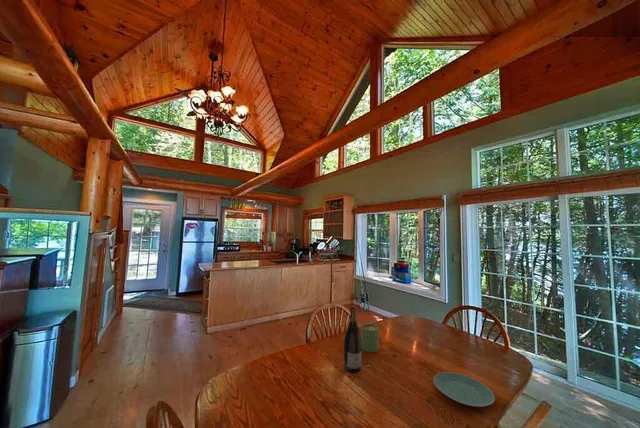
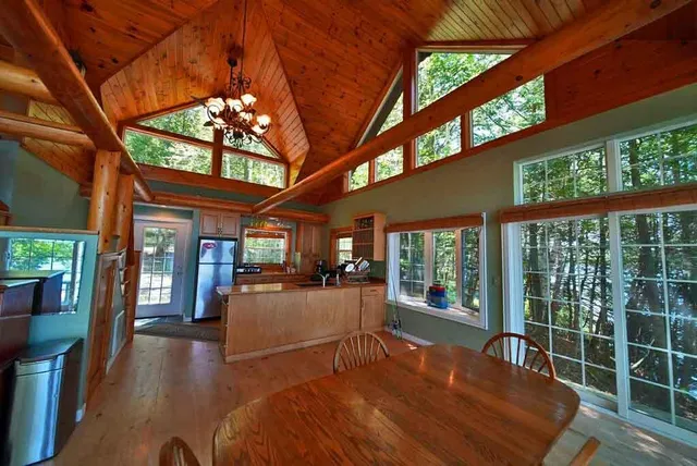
- wine bottle [343,305,362,374]
- mug [359,323,380,353]
- plate [433,371,496,408]
